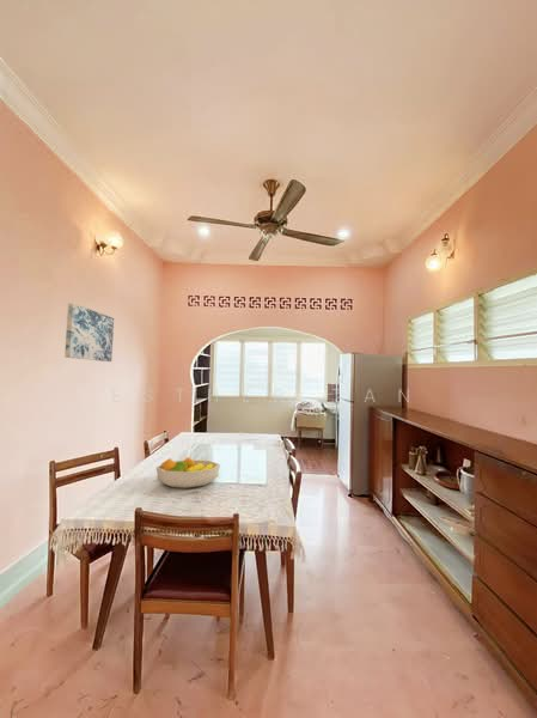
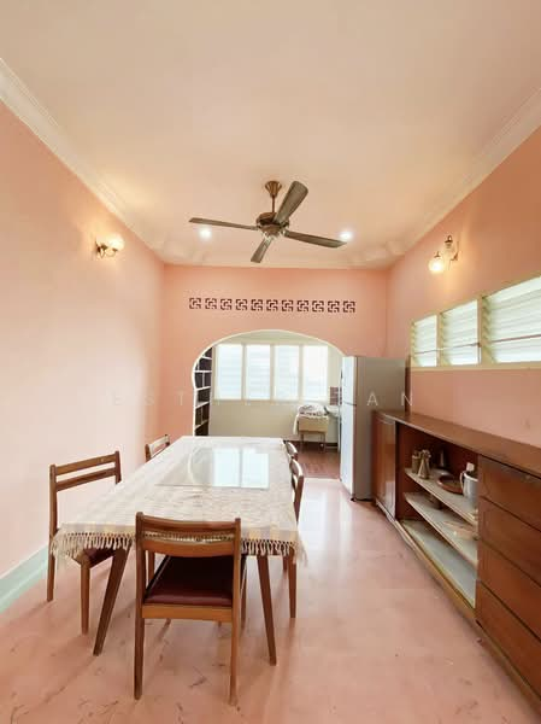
- fruit bowl [155,456,221,489]
- wall art [63,303,115,363]
